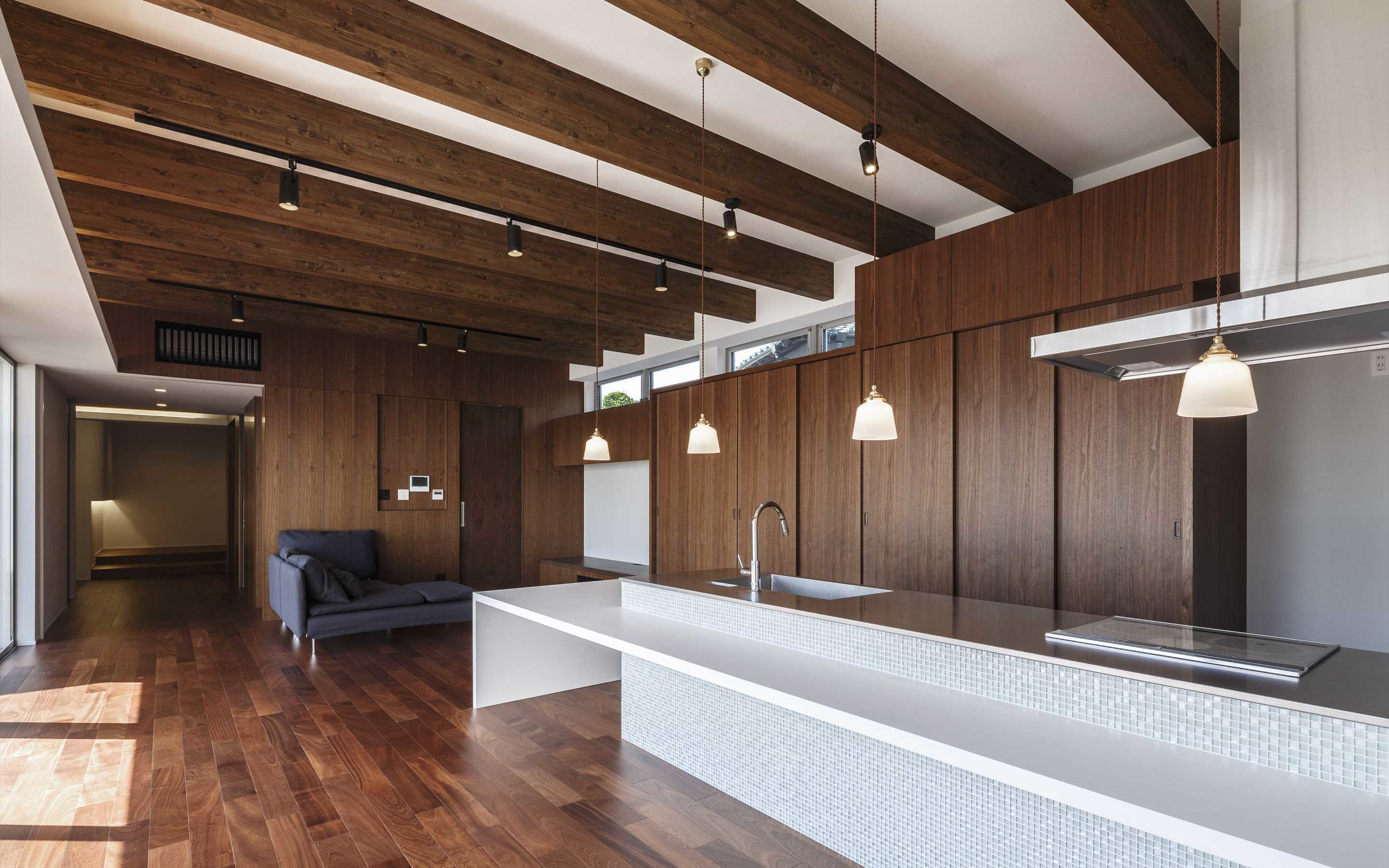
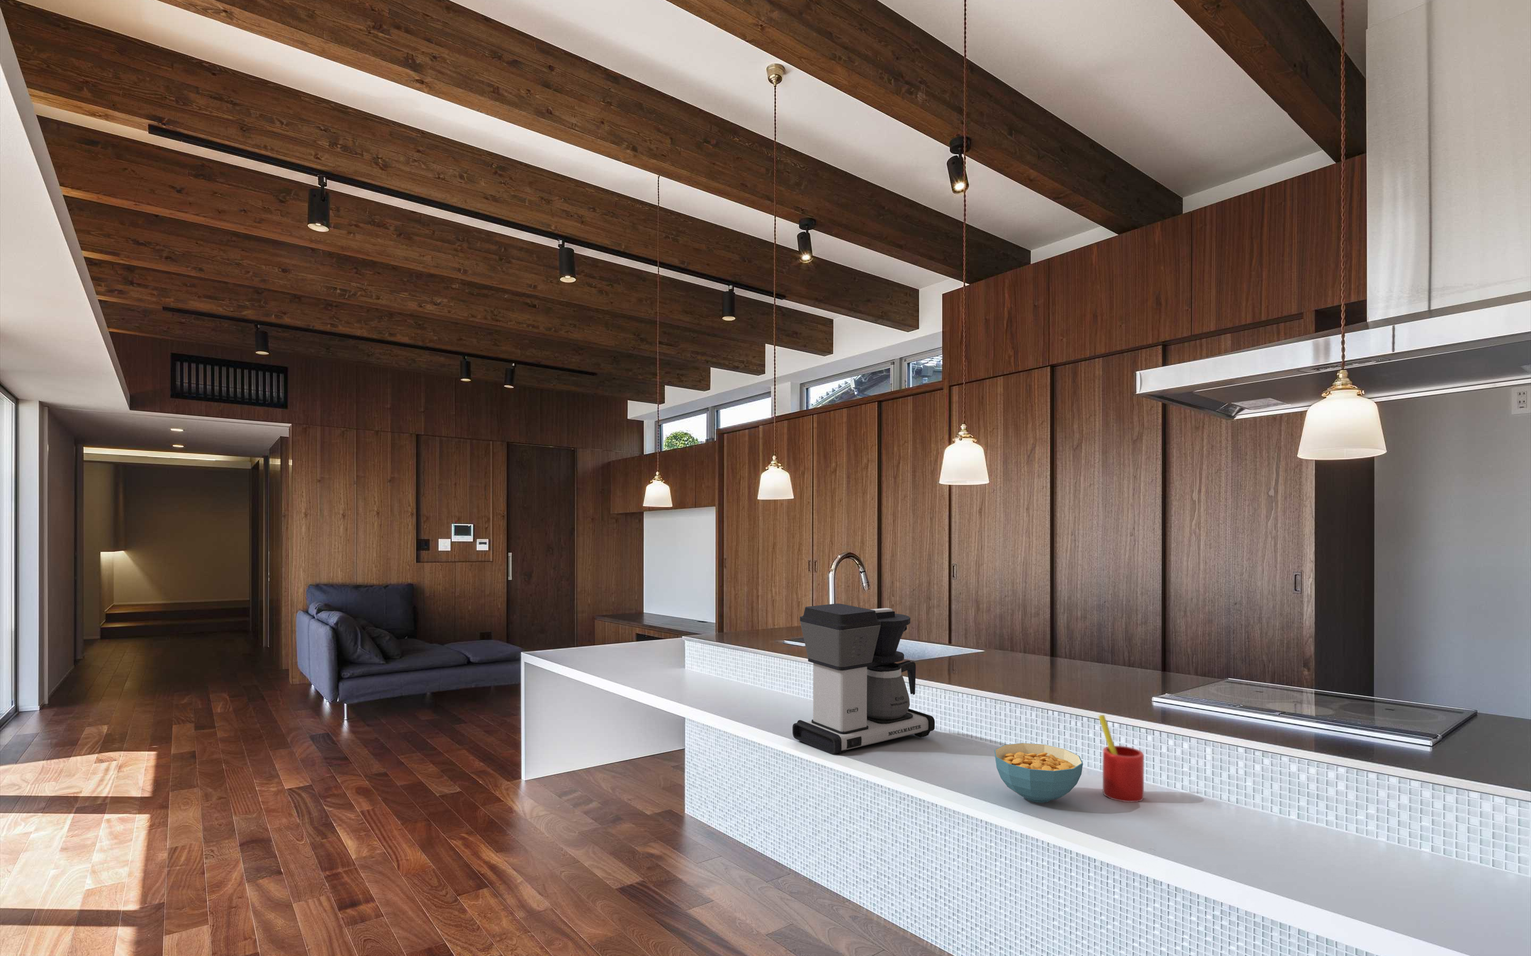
+ cereal bowl [993,742,1083,804]
+ coffee maker [793,602,935,756]
+ straw [1098,715,1144,803]
